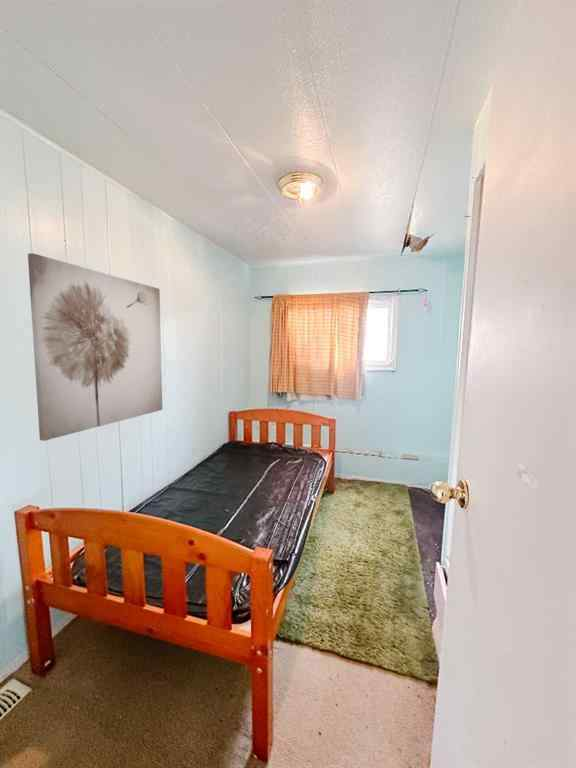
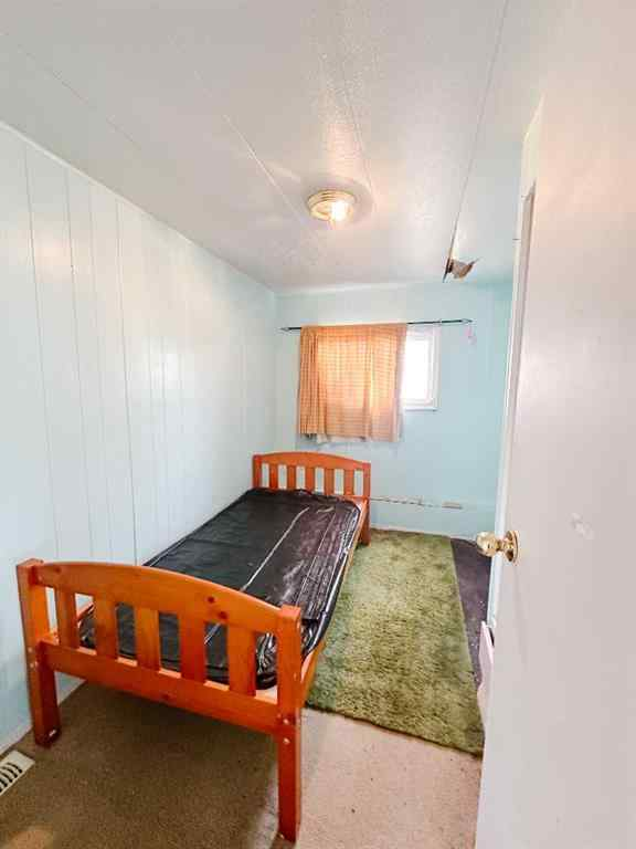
- wall art [27,252,163,442]
